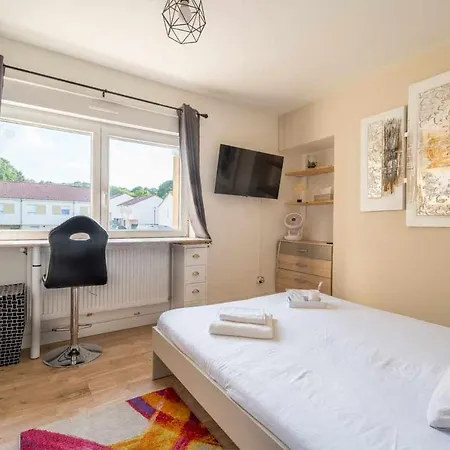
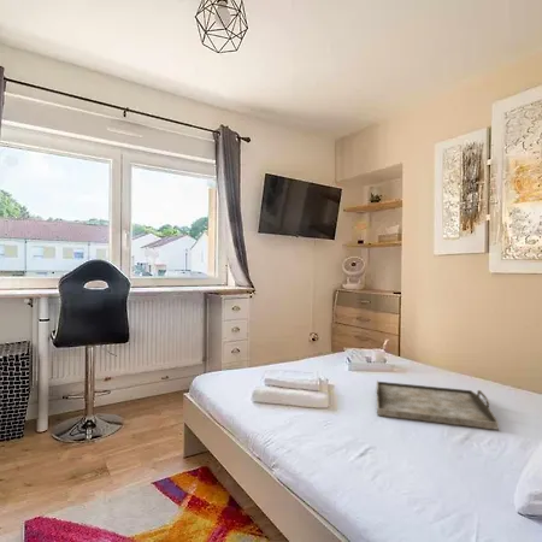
+ serving tray [376,379,500,431]
